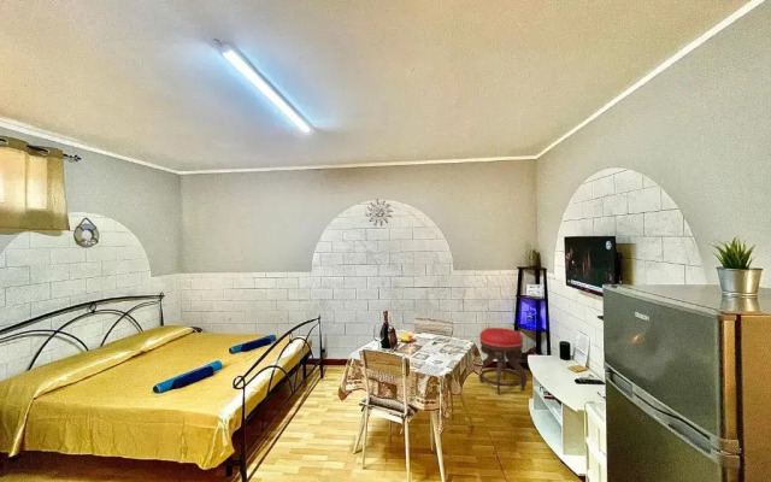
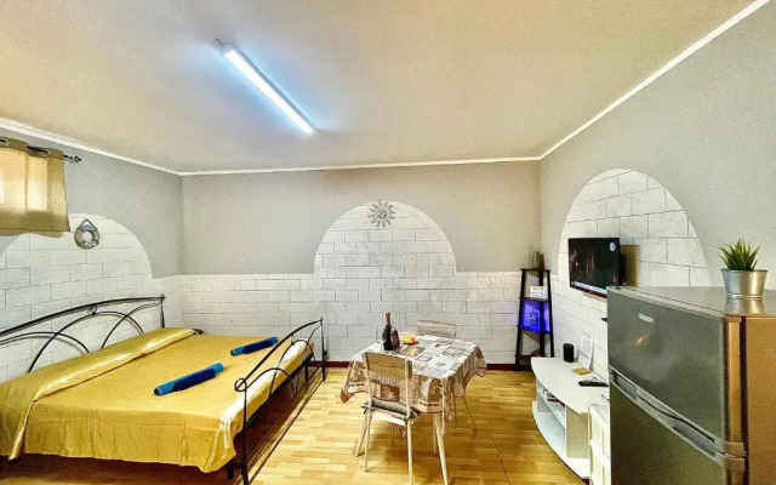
- stool [478,327,528,395]
